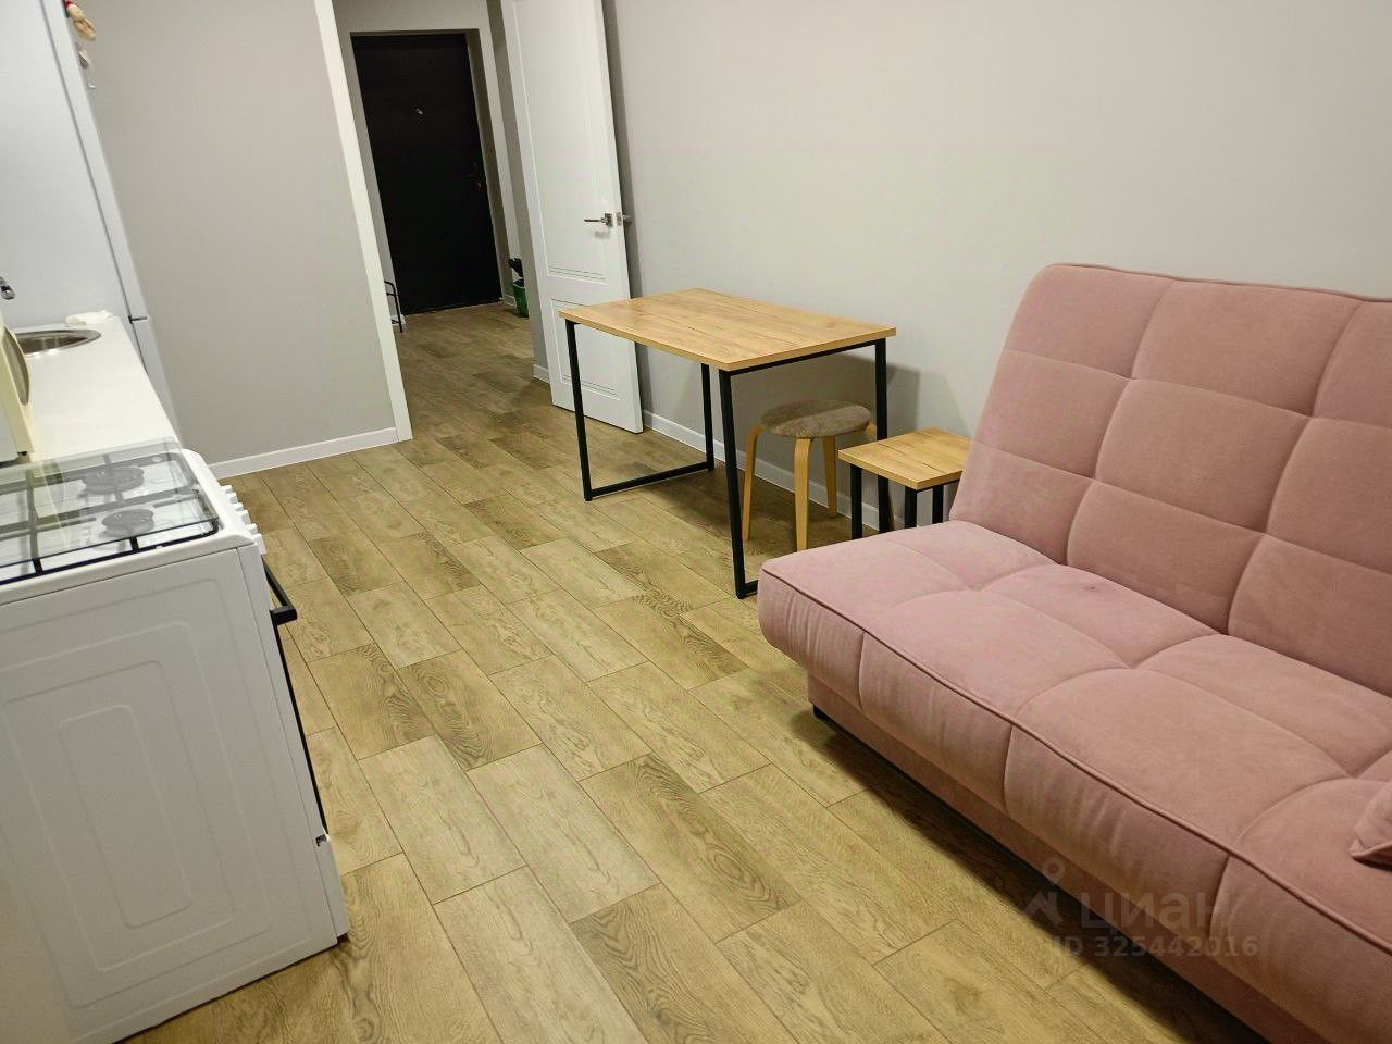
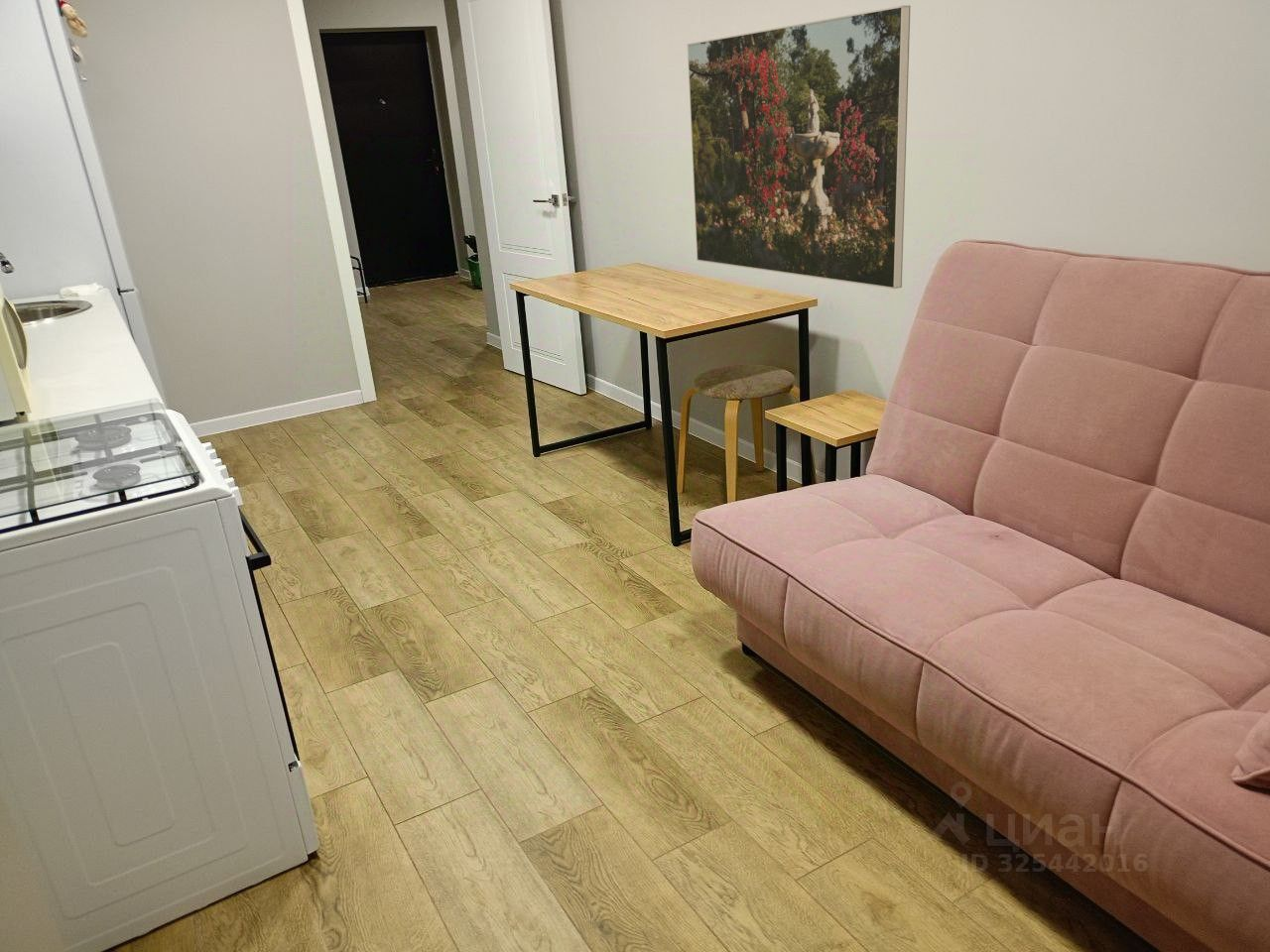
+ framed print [687,5,911,290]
